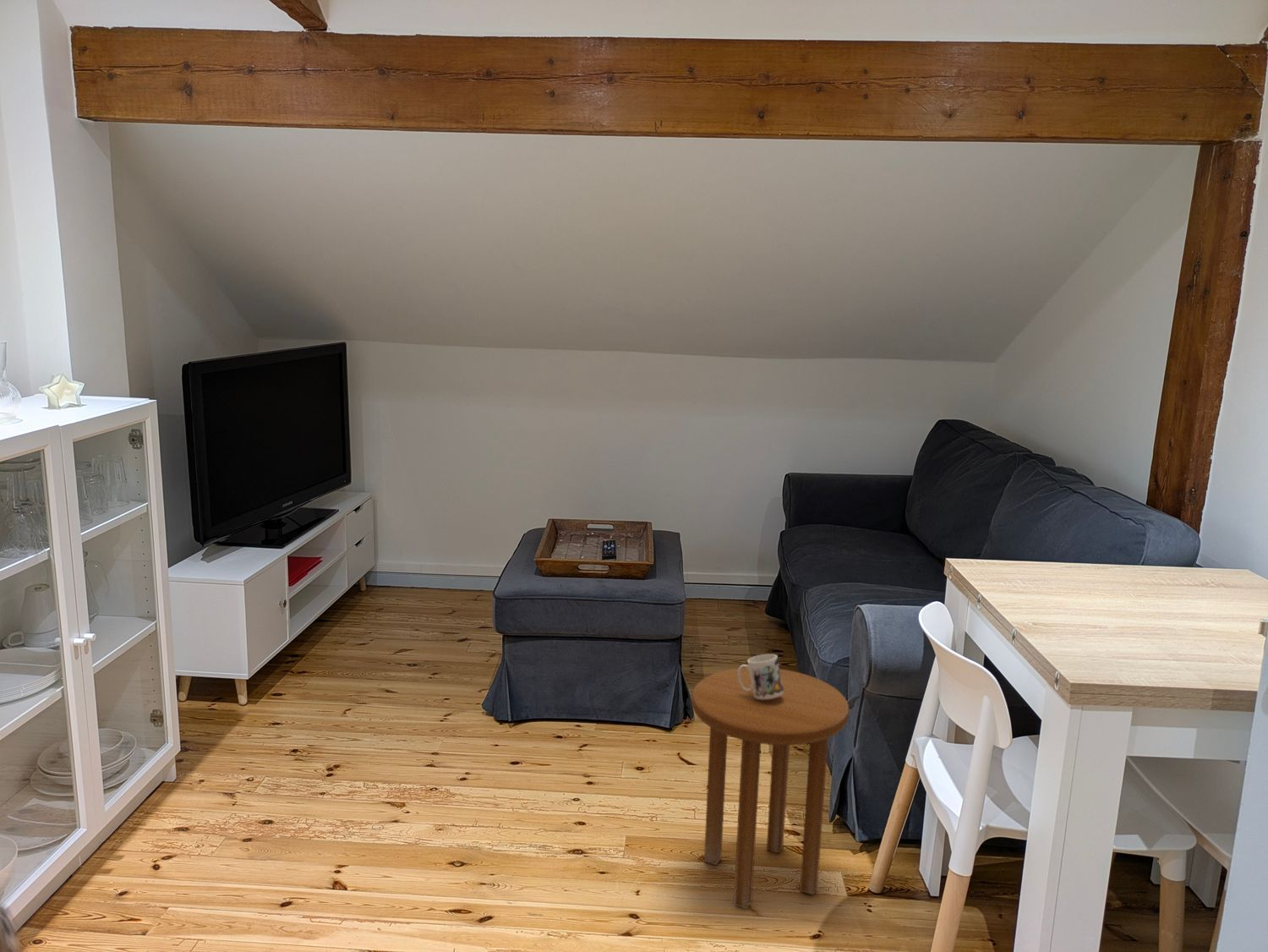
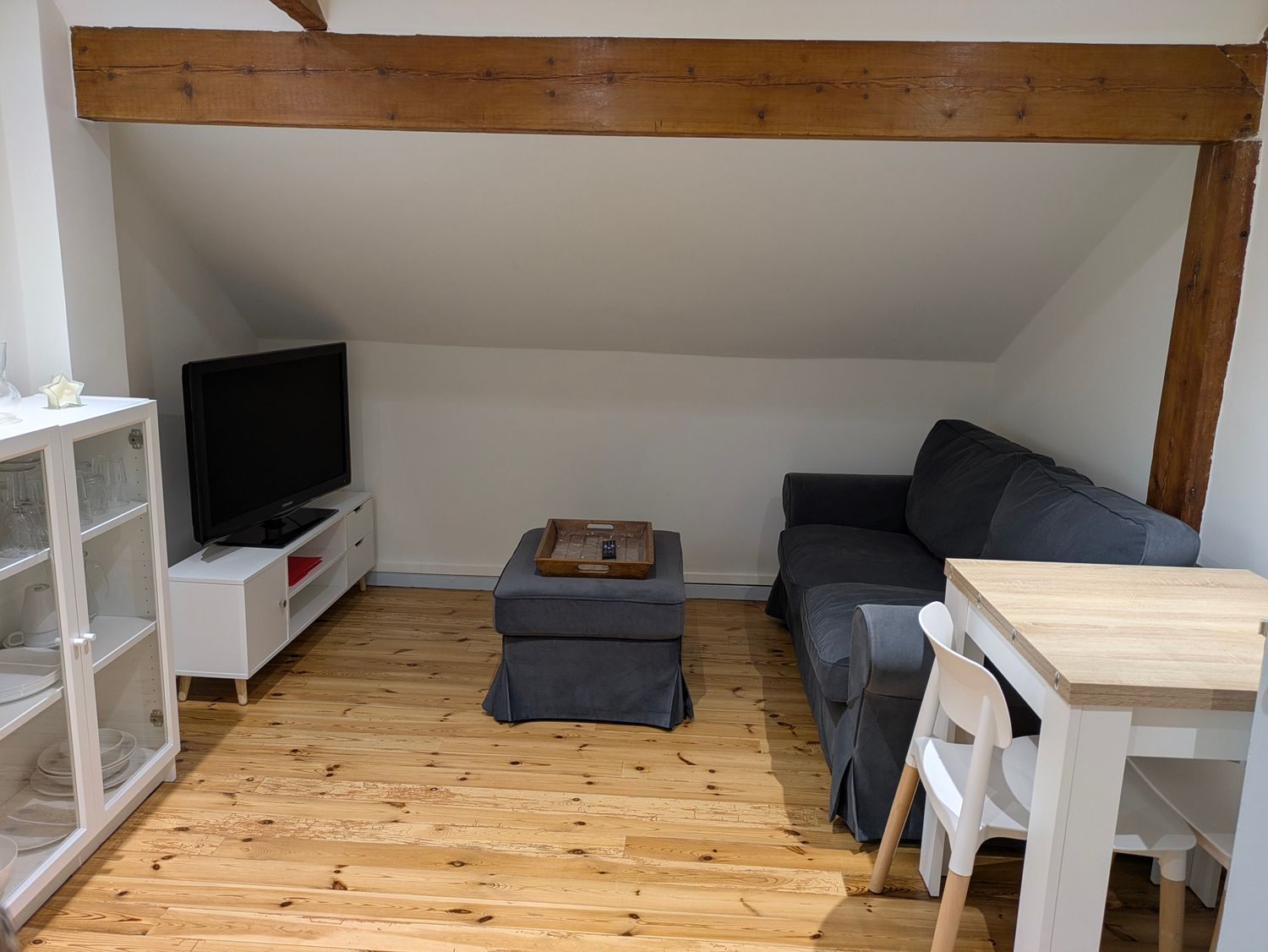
- side table [691,667,850,910]
- mug [738,654,784,699]
